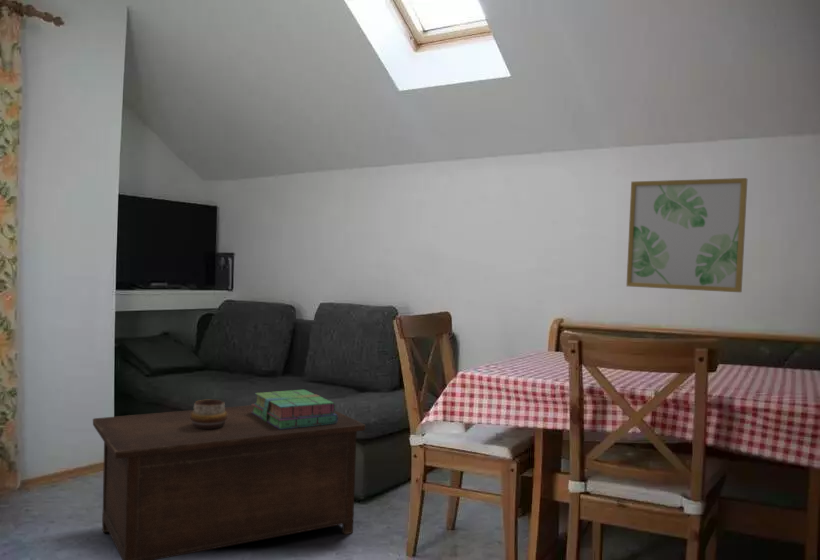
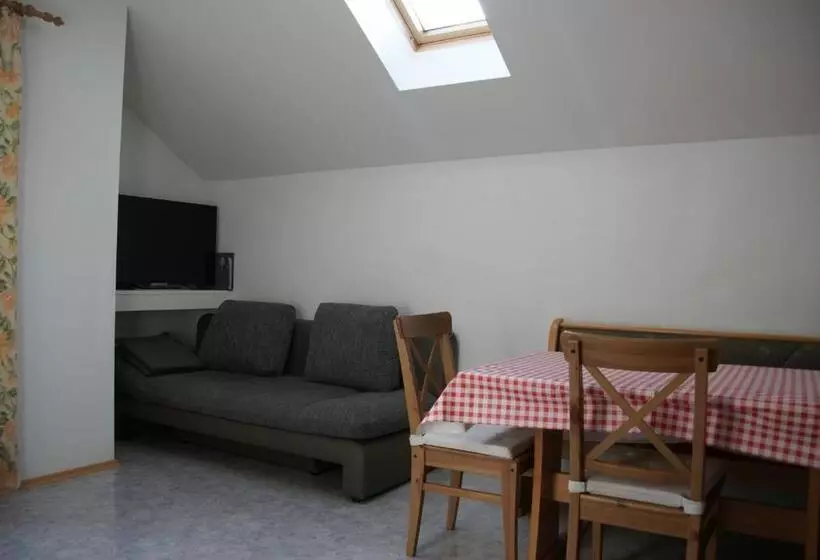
- decorative bowl [190,399,227,429]
- cabinet [92,404,366,560]
- stack of books [250,389,338,429]
- wall art [625,177,748,293]
